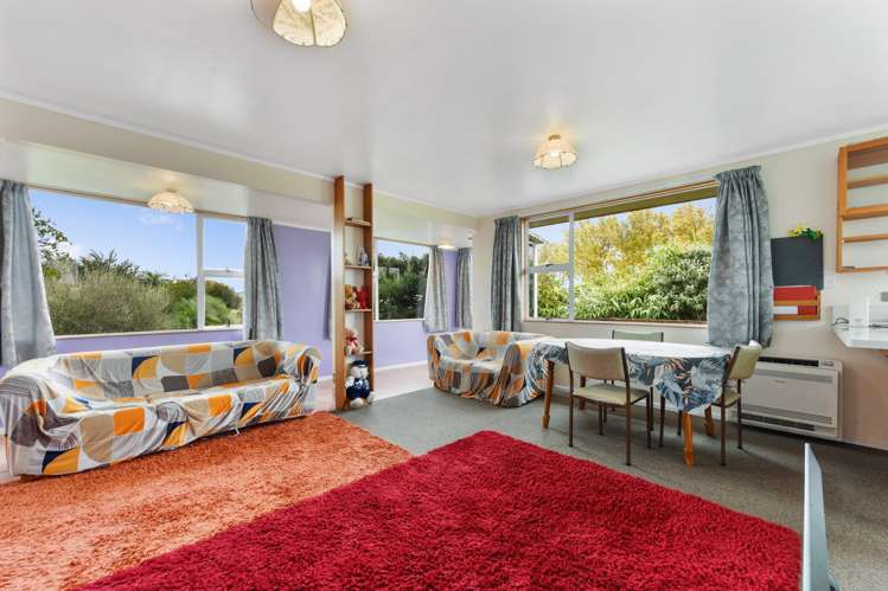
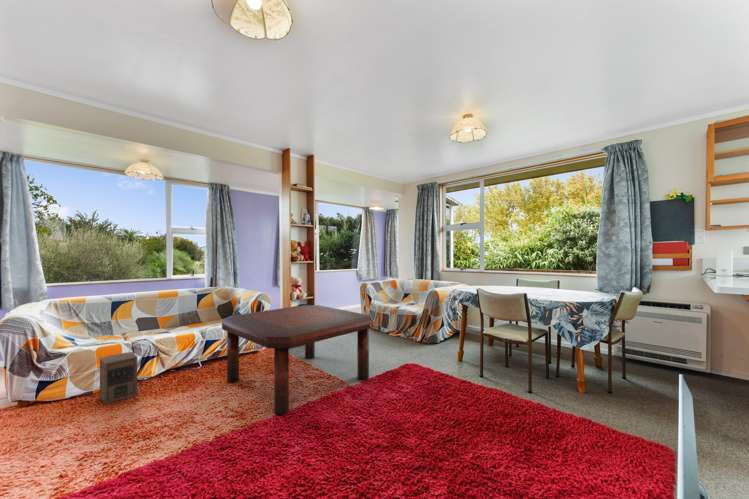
+ coffee table [221,304,371,416]
+ speaker [99,351,138,405]
